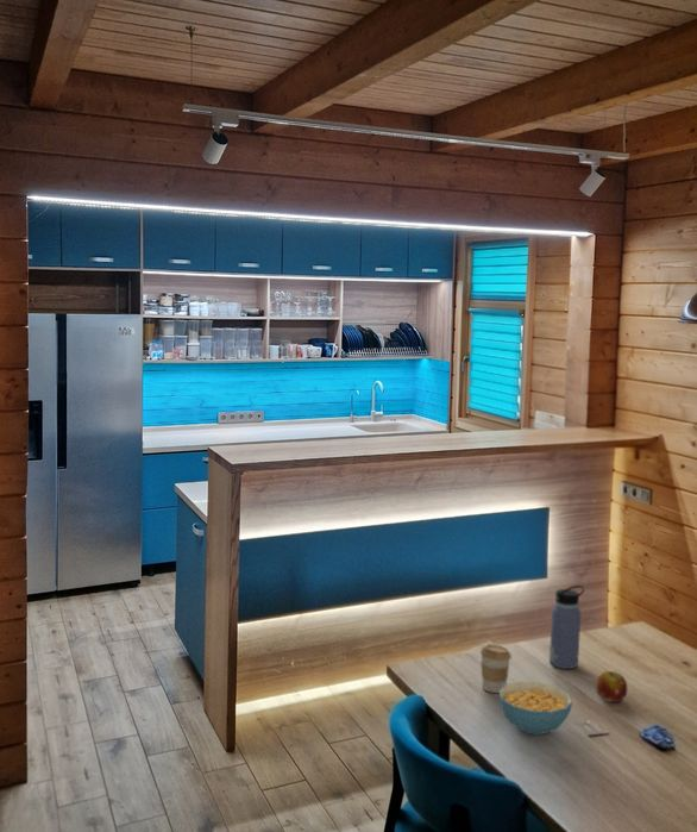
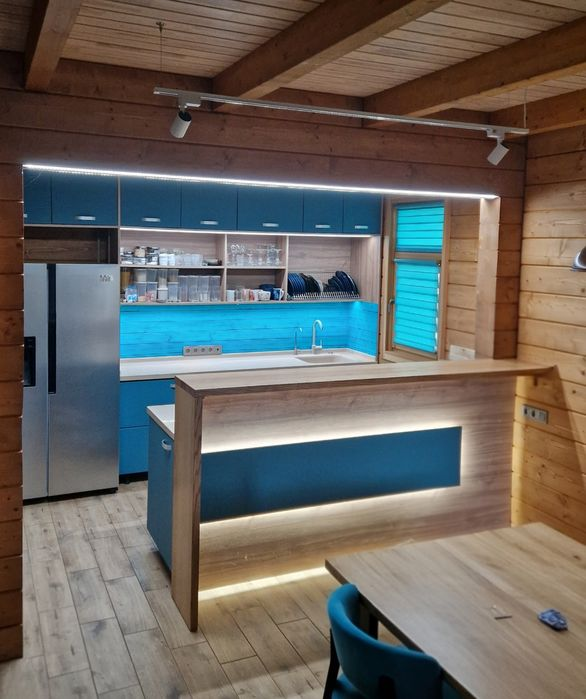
- fruit [595,670,629,703]
- coffee cup [479,644,513,694]
- water bottle [548,584,585,670]
- cereal bowl [498,681,573,736]
